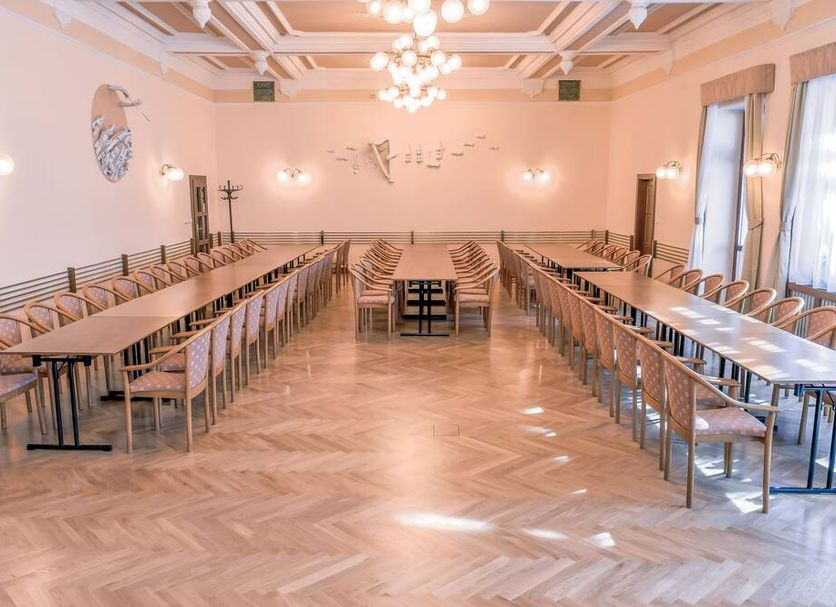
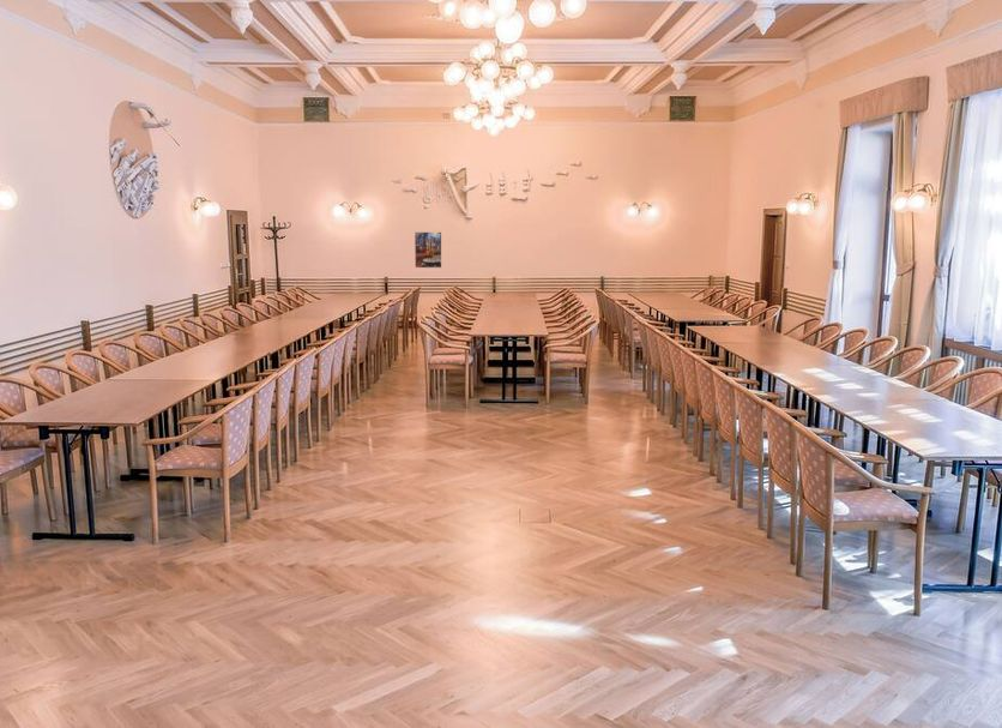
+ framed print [414,231,442,269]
